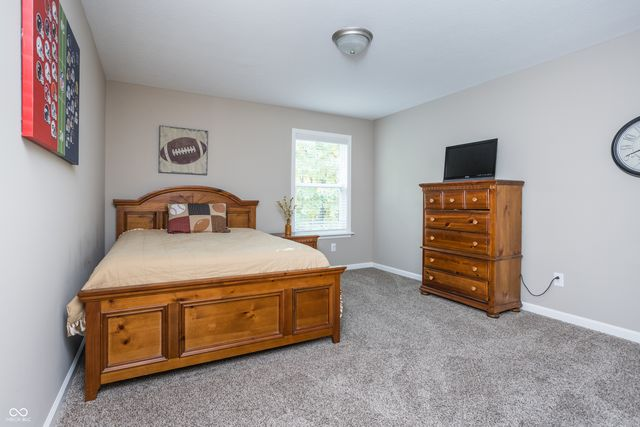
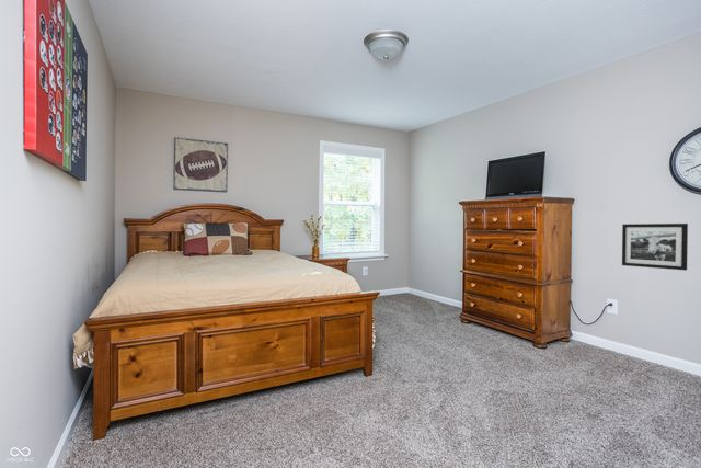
+ picture frame [621,222,689,271]
